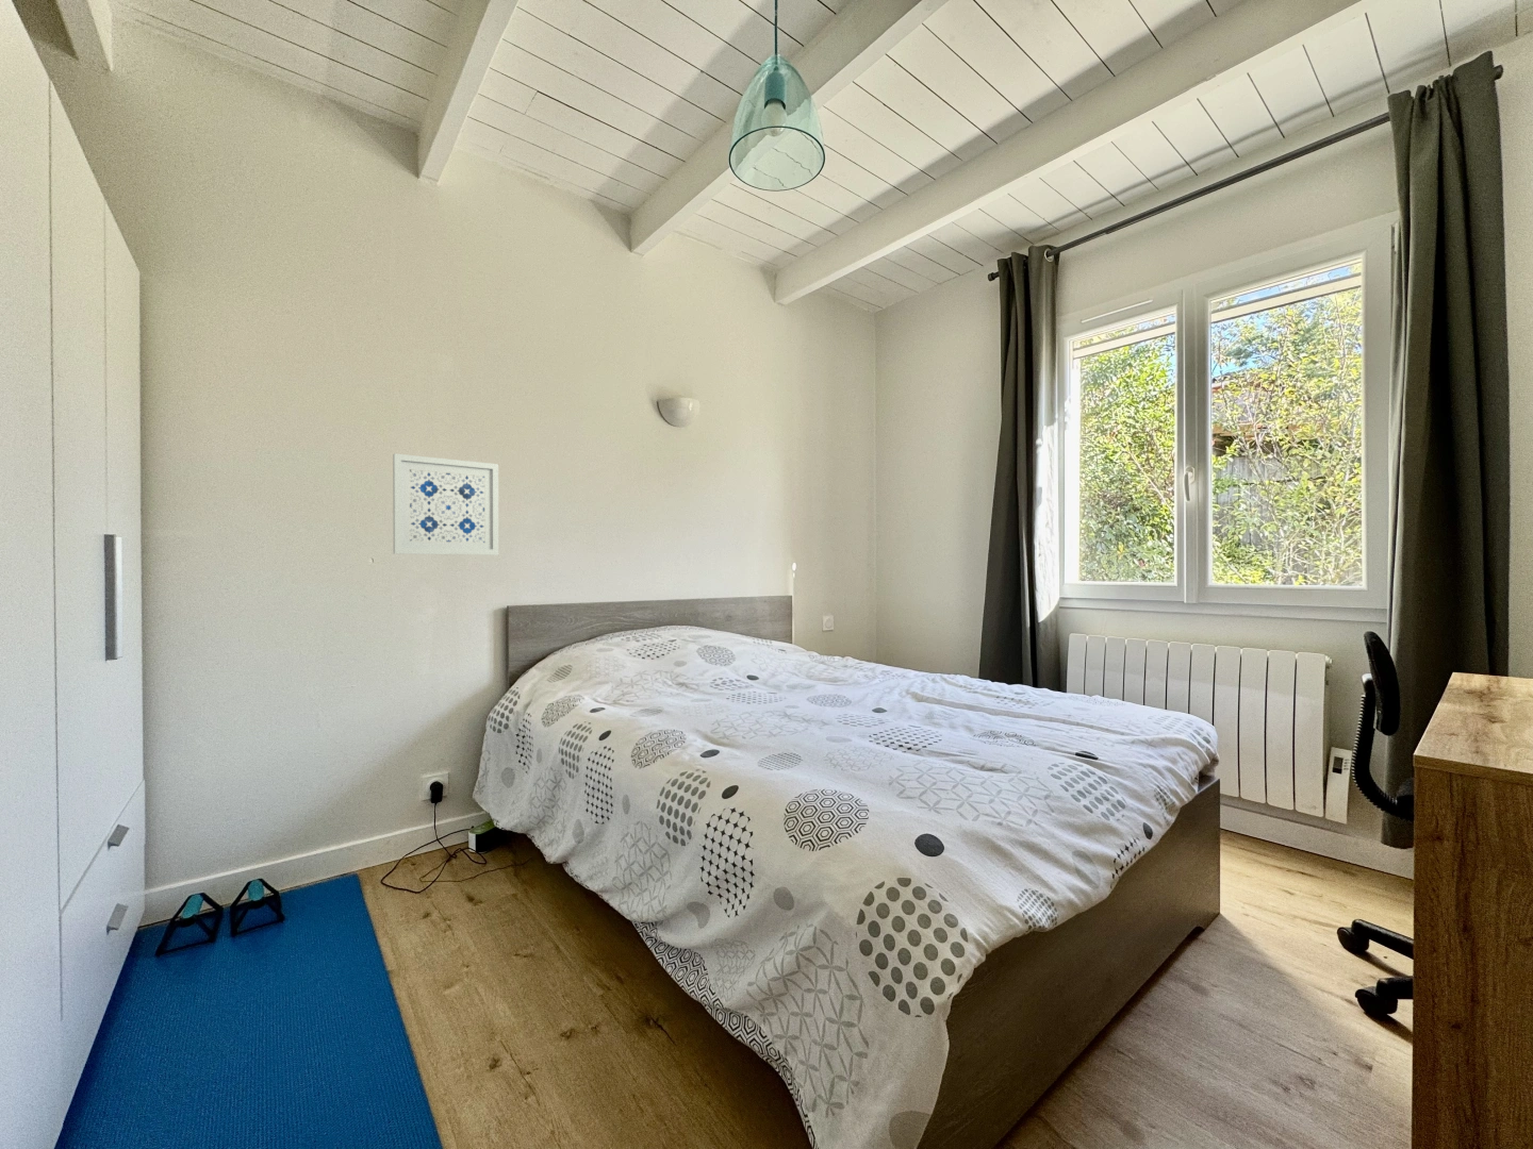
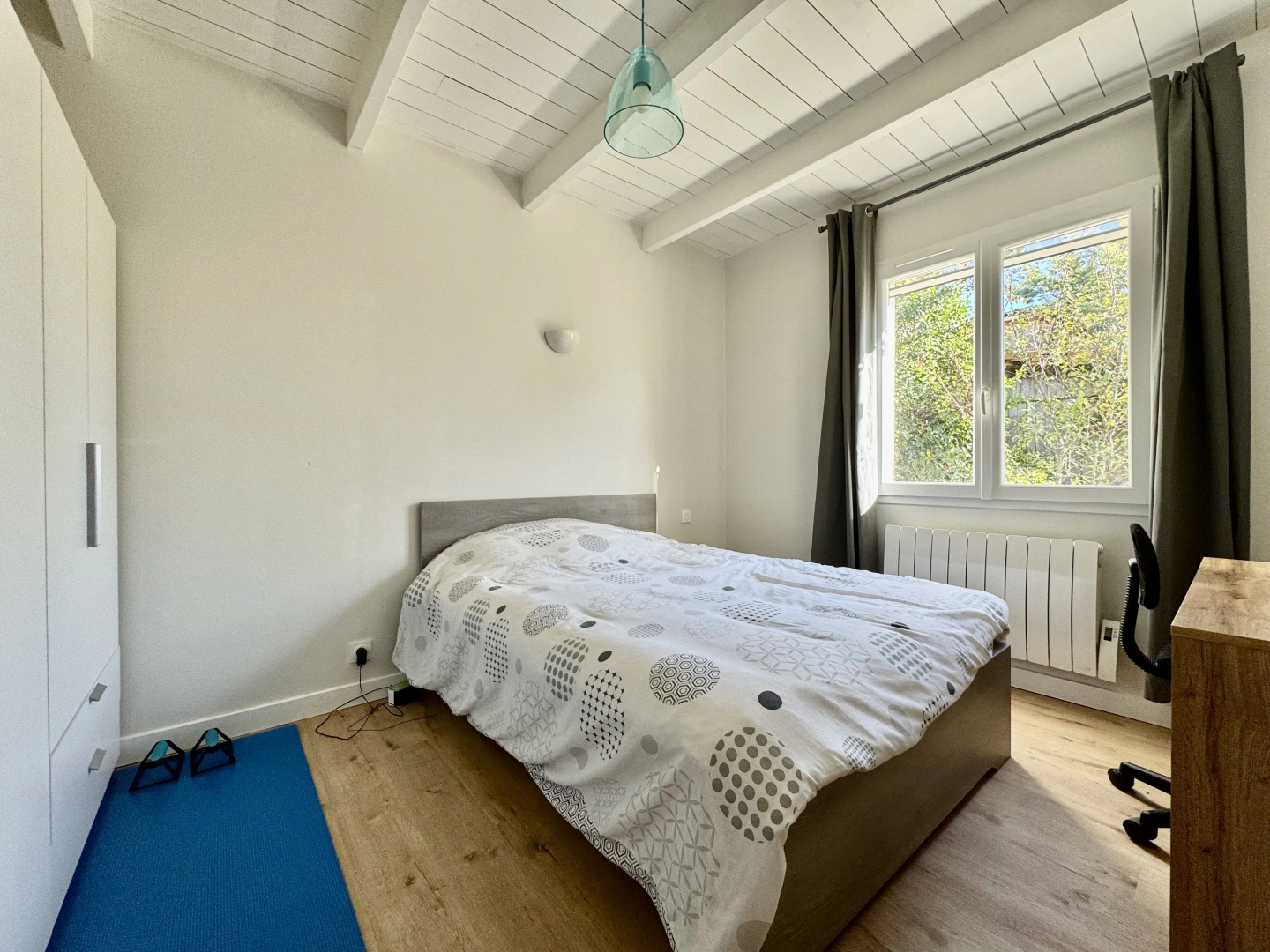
- wall art [392,453,500,556]
